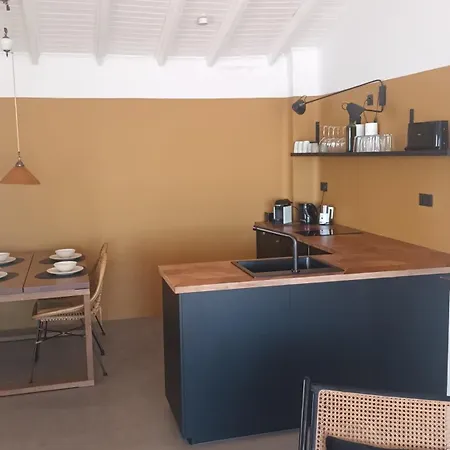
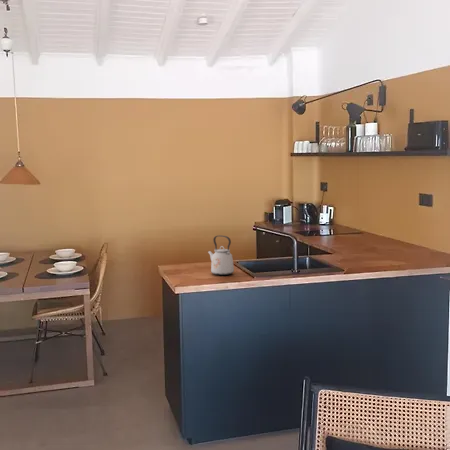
+ kettle [207,234,235,276]
